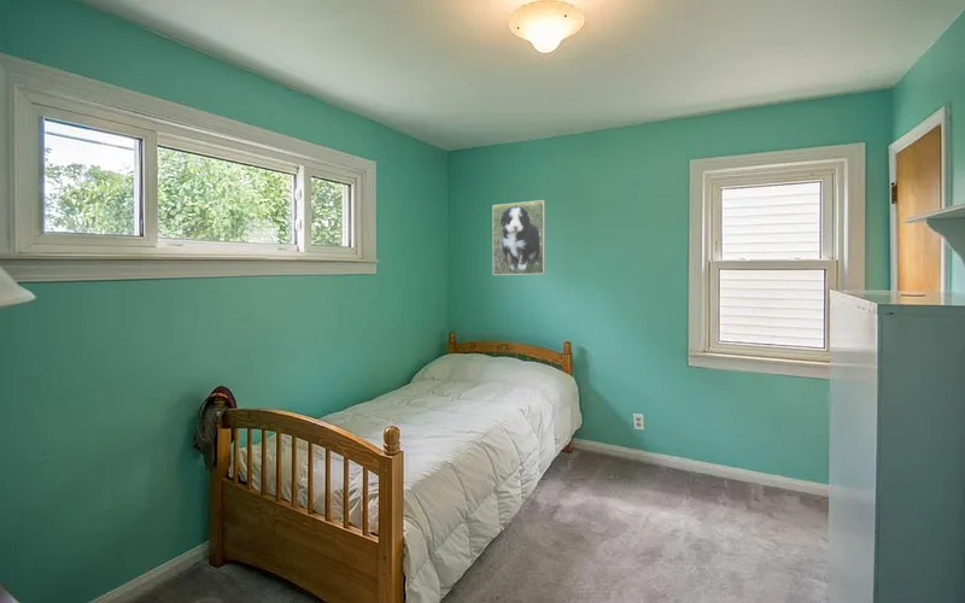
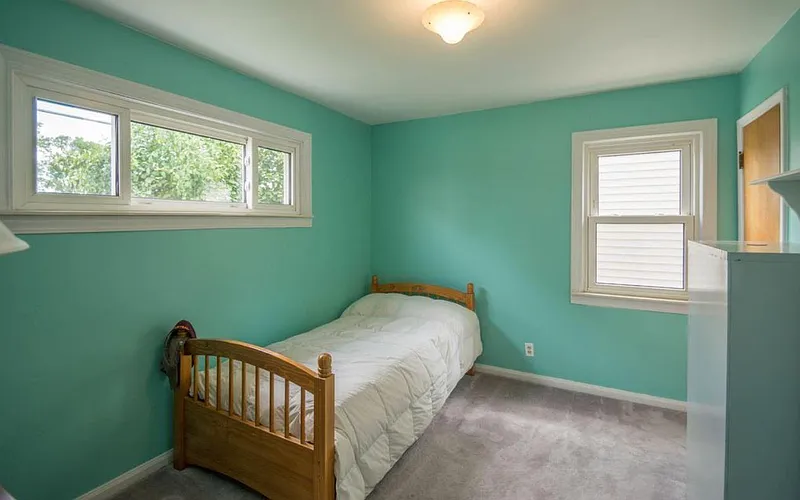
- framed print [492,199,546,276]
